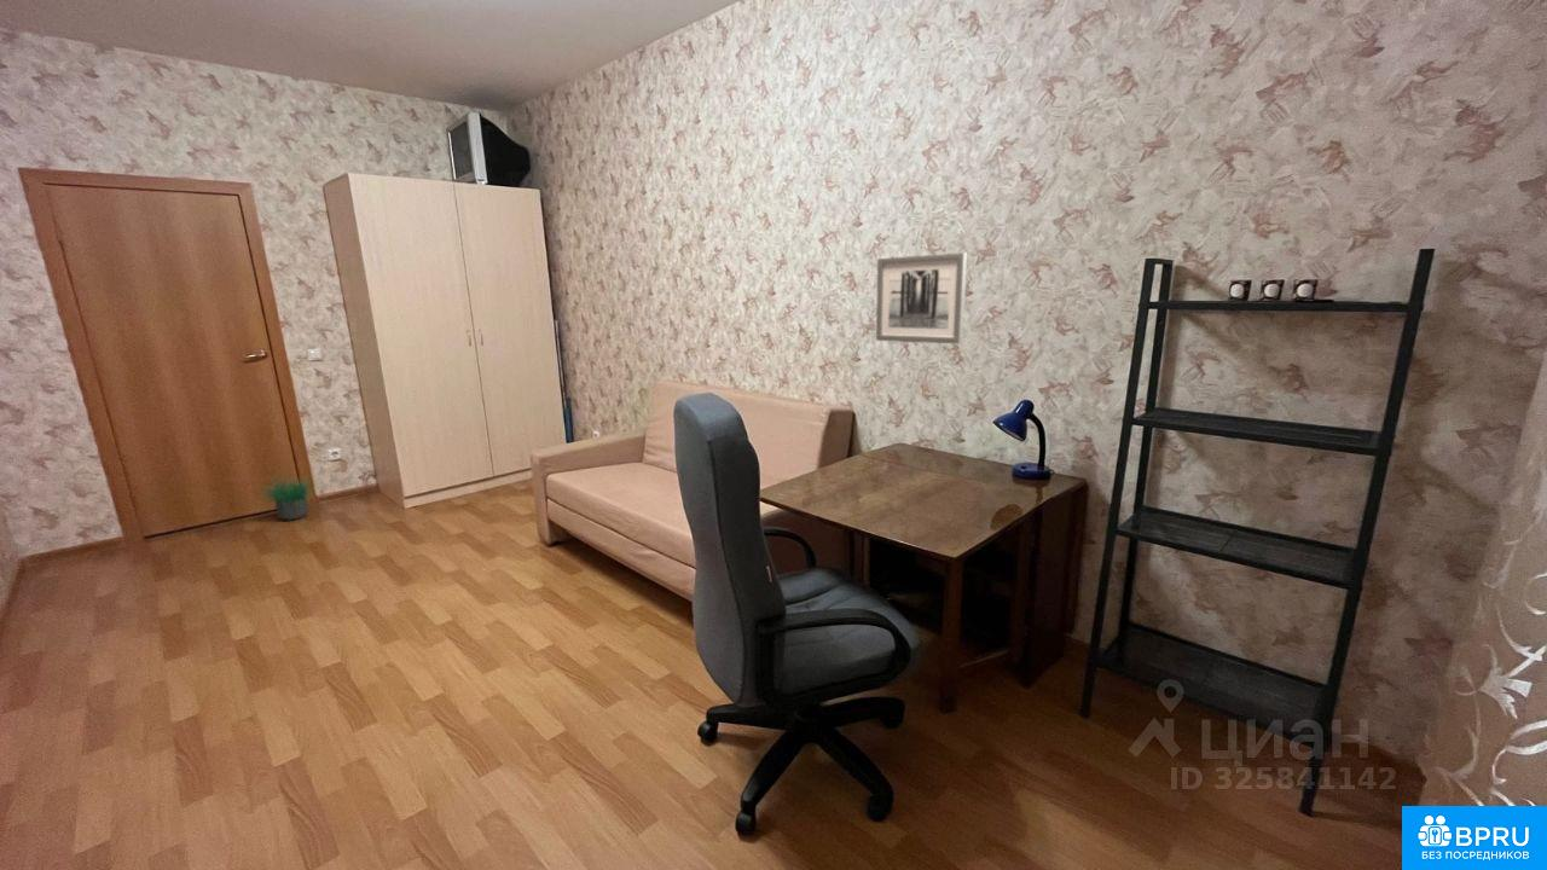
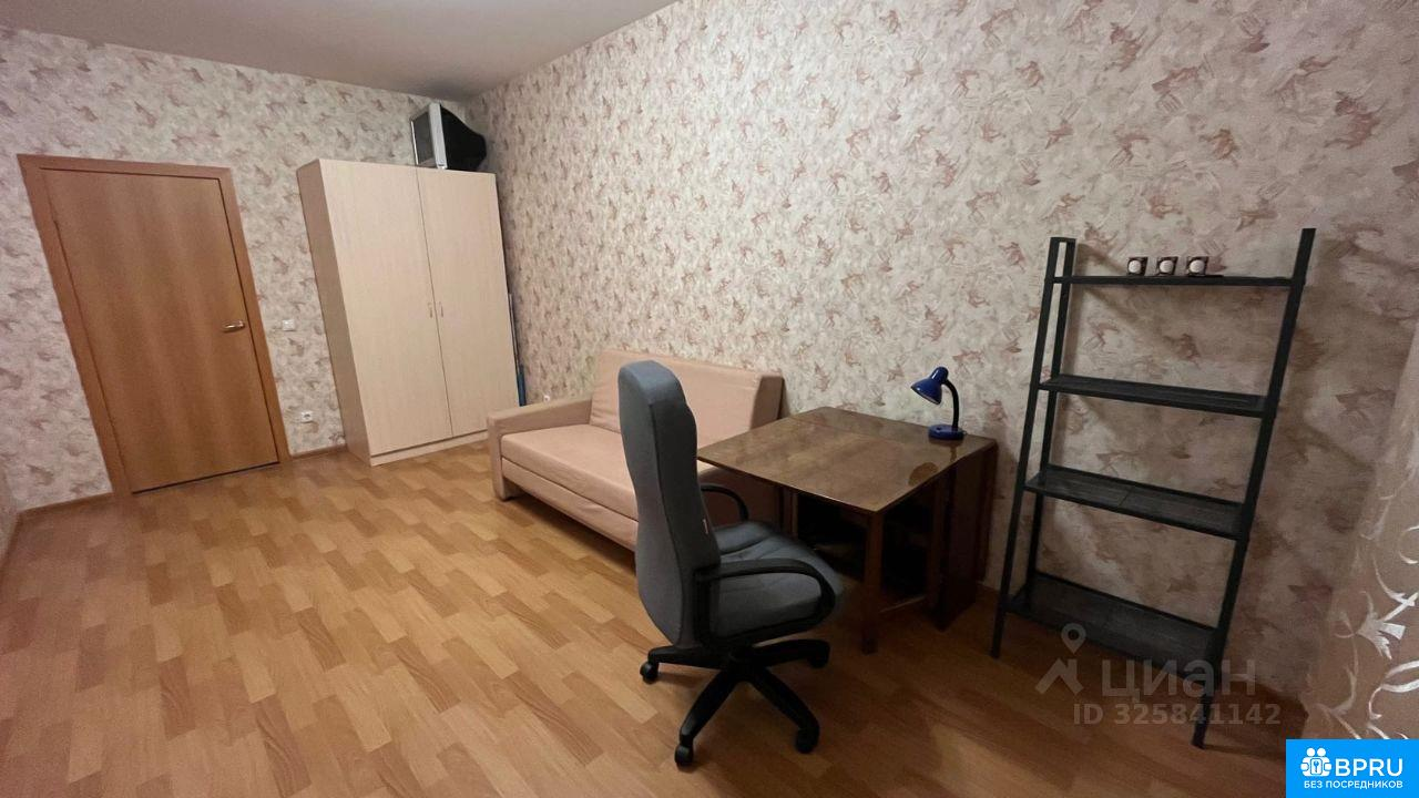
- potted plant [254,464,324,522]
- wall art [875,251,968,344]
